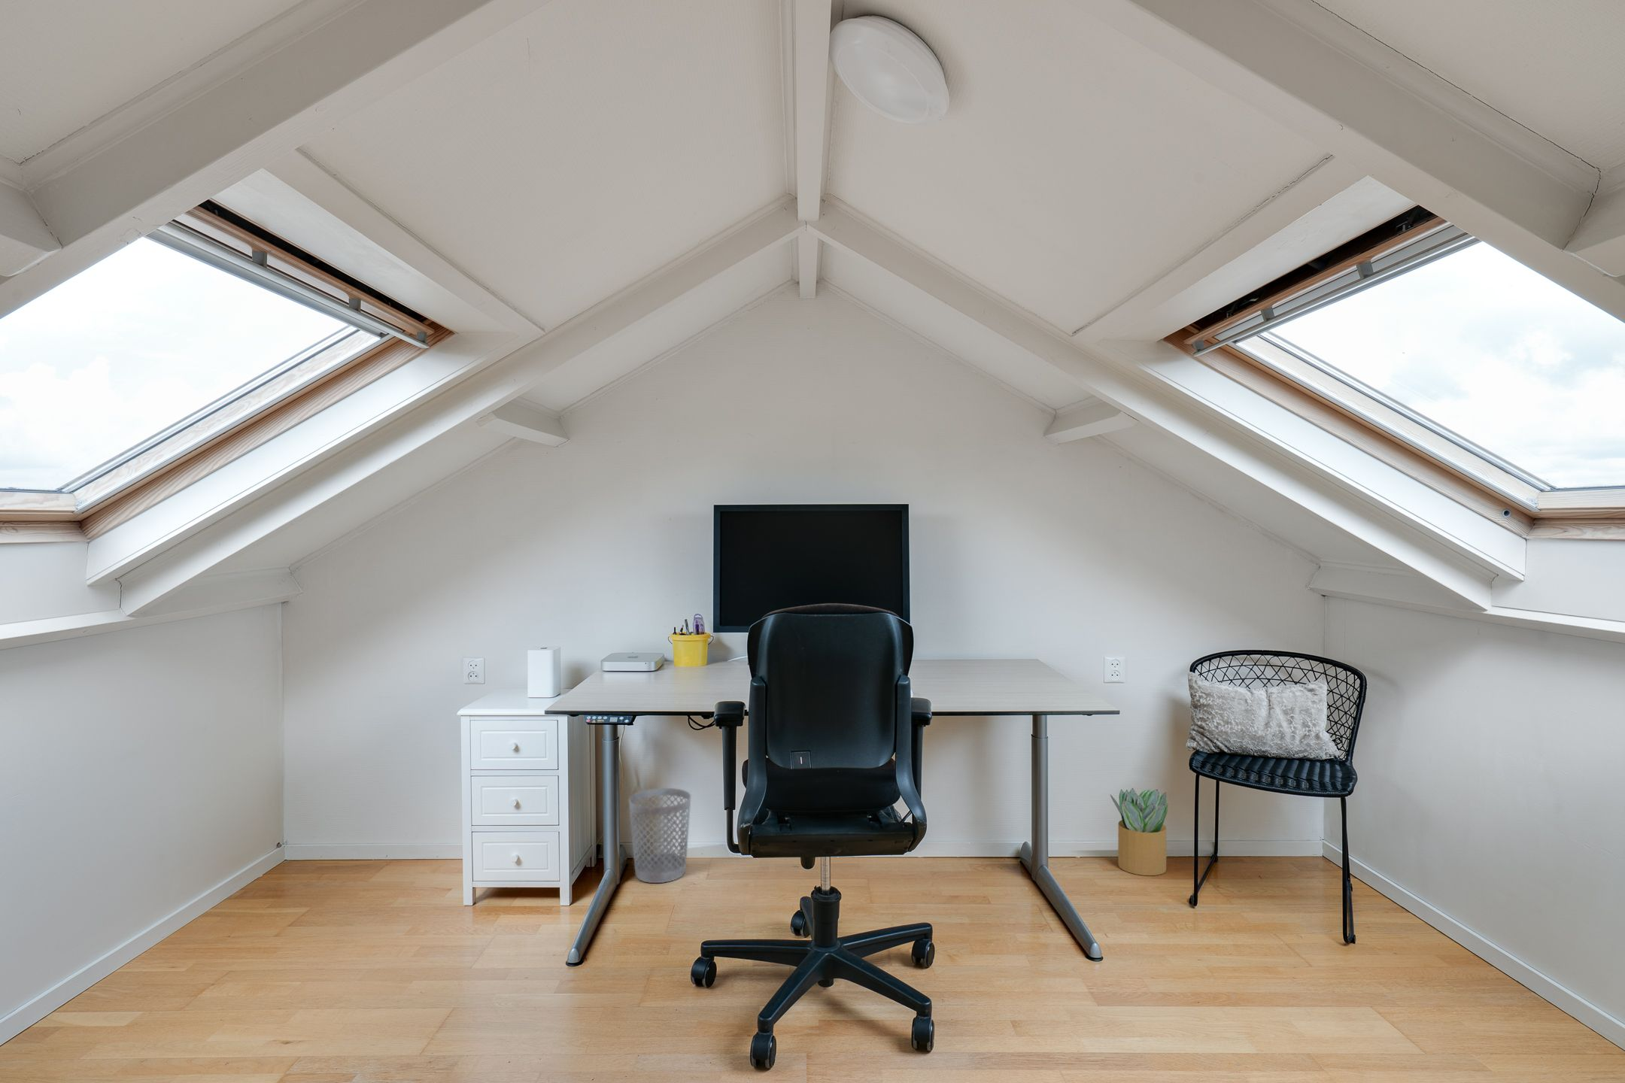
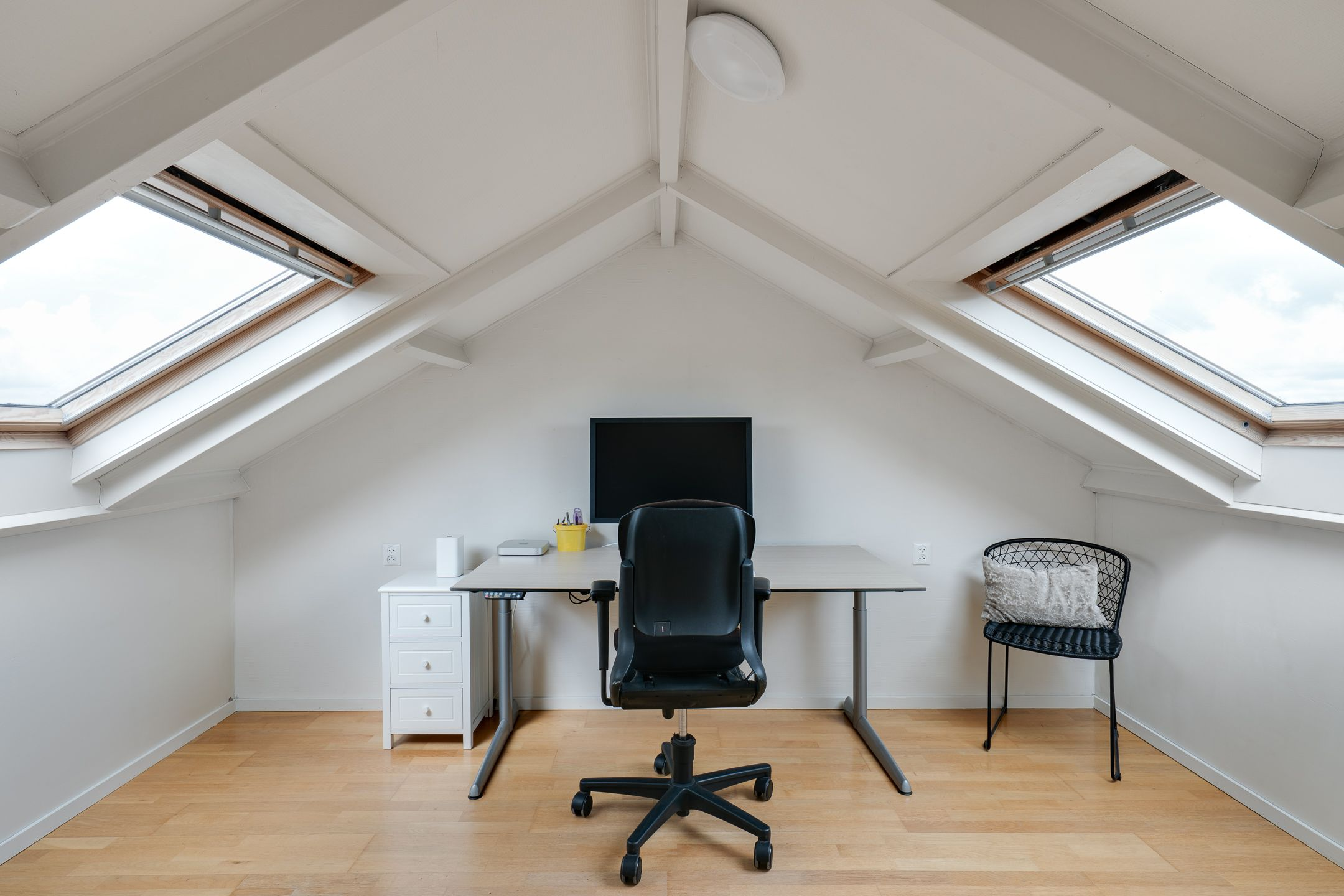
- potted plant [1110,787,1168,876]
- wastebasket [629,787,692,884]
